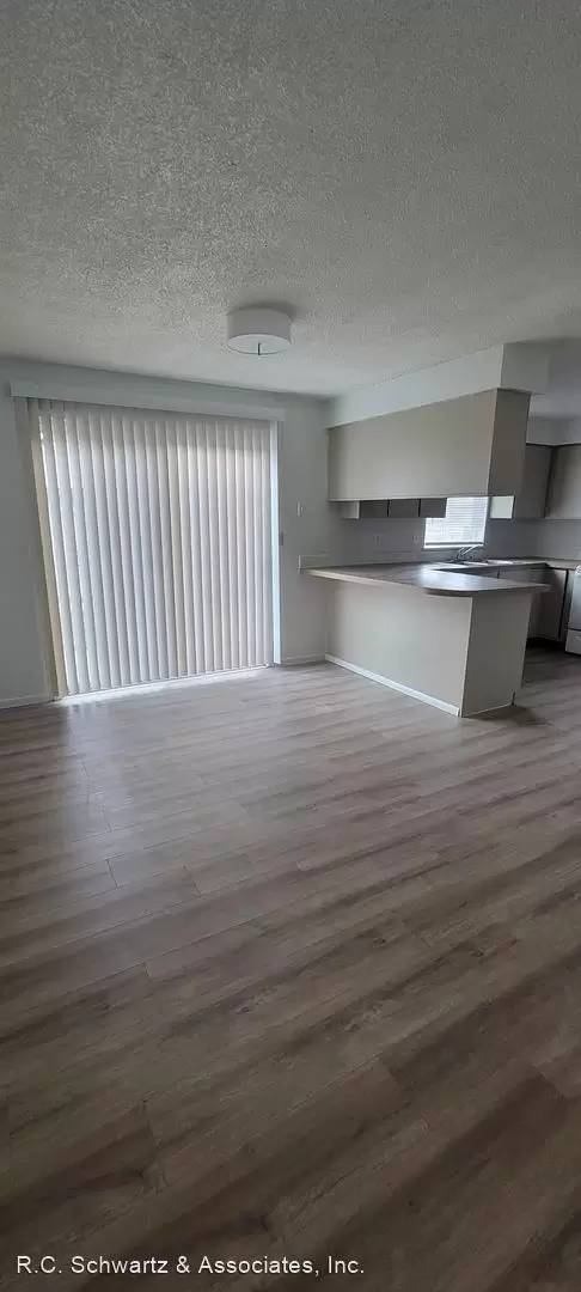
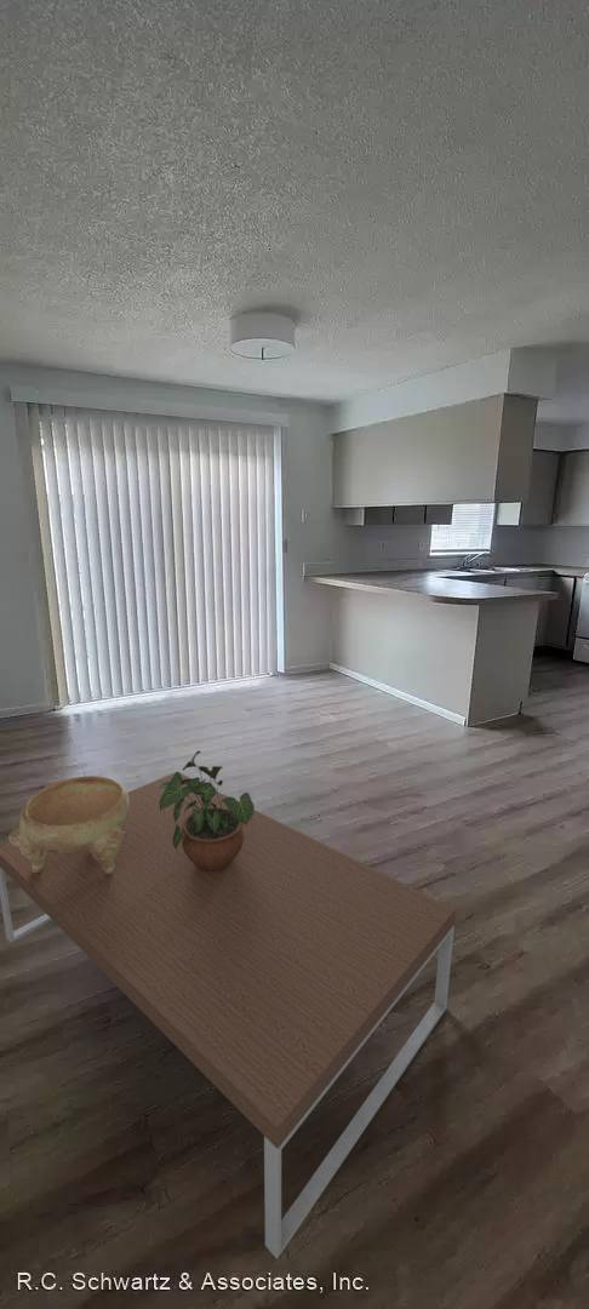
+ potted plant [159,749,256,871]
+ coffee table [0,771,457,1259]
+ decorative bowl [7,774,130,874]
